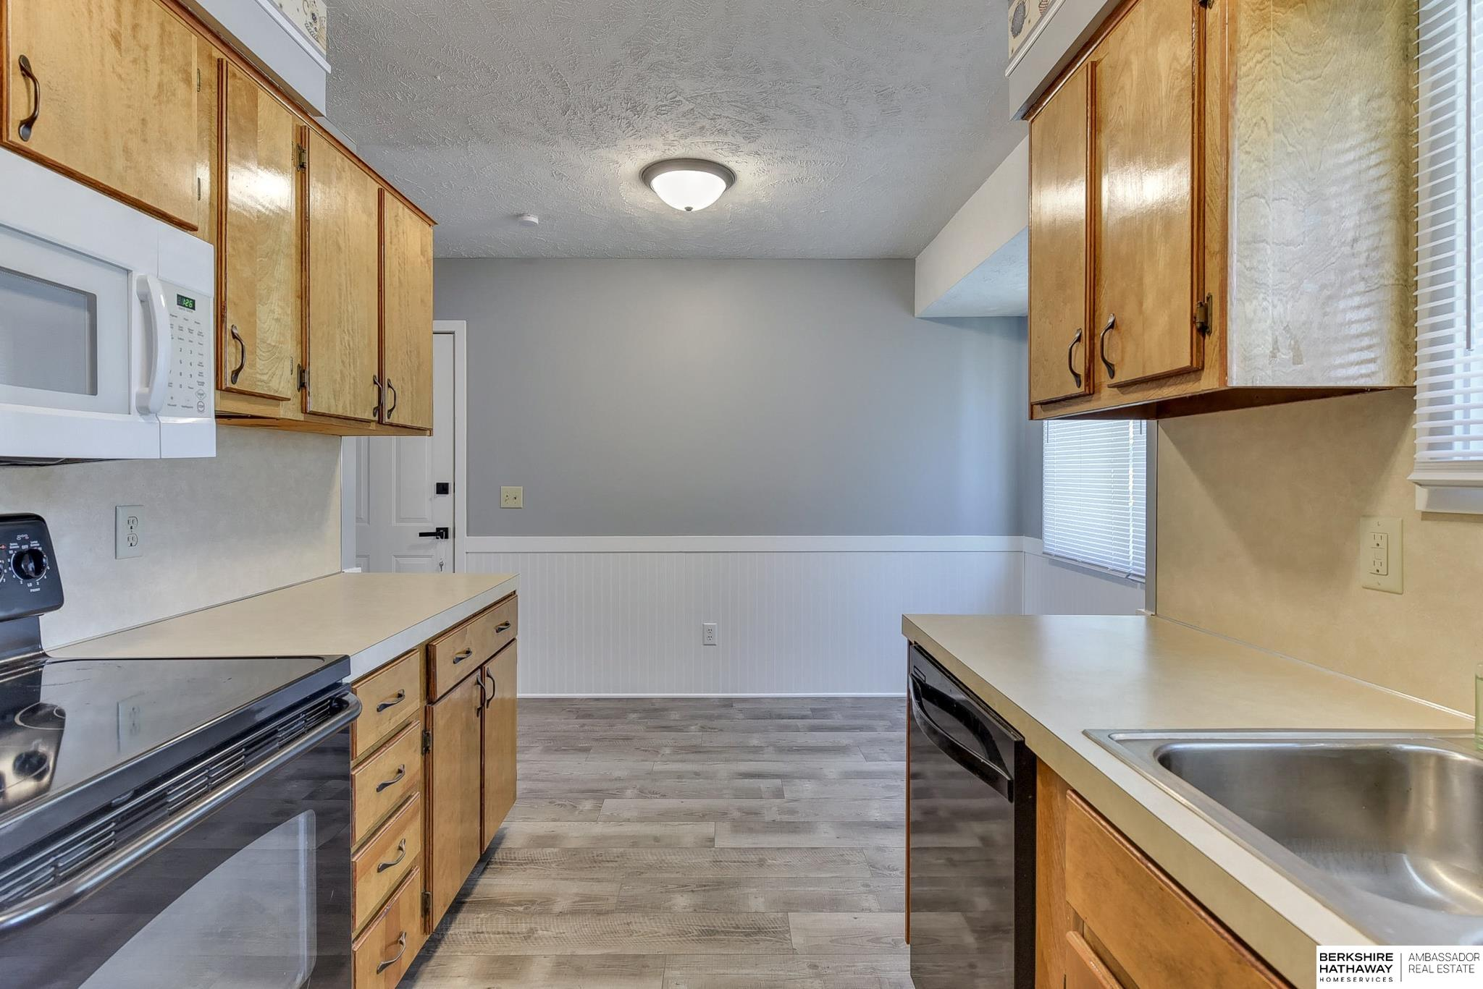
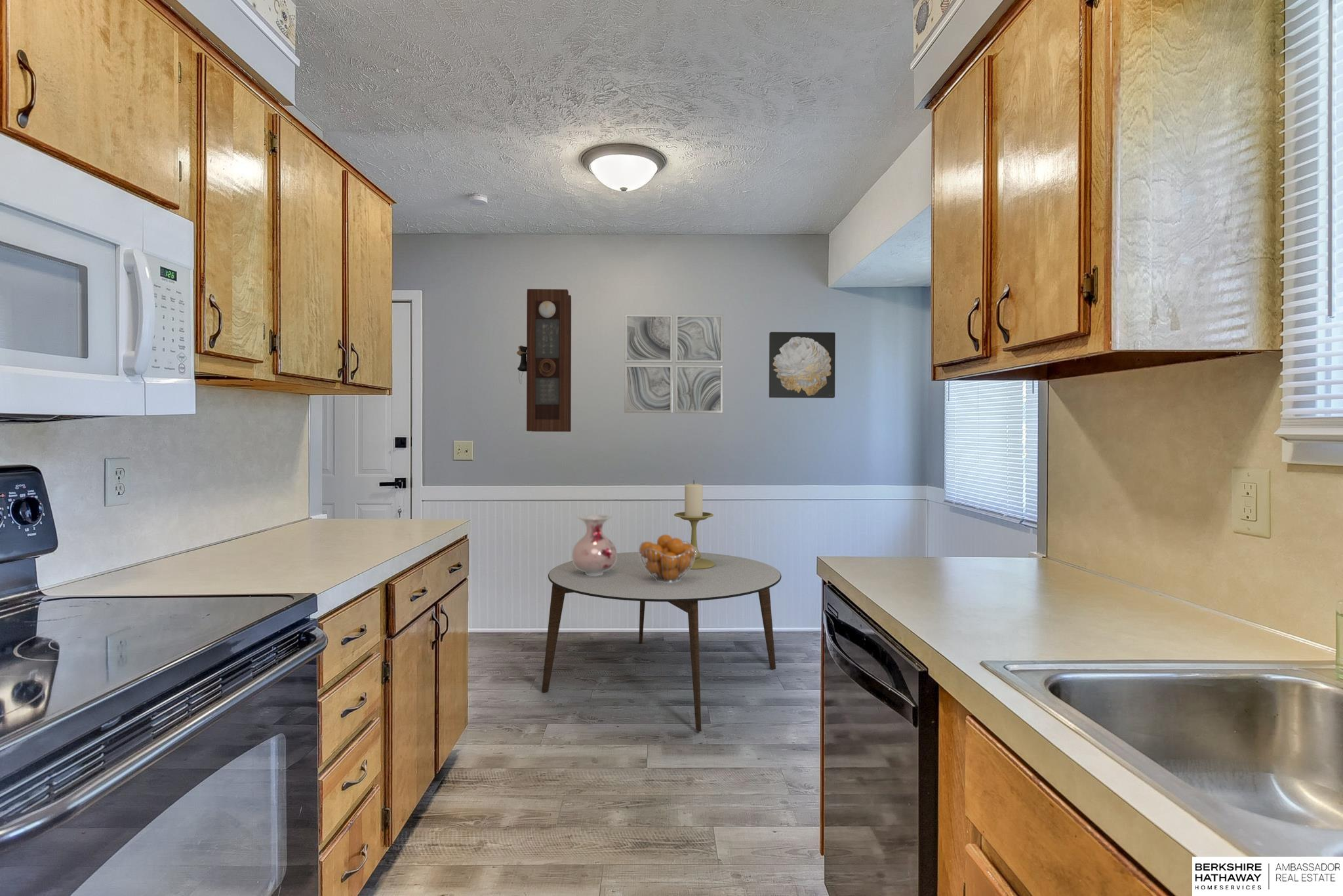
+ wall art [624,313,724,414]
+ wall art [769,331,836,399]
+ candle holder [673,480,715,569]
+ pendulum clock [516,288,572,433]
+ fruit basket [638,534,697,583]
+ vase [571,514,617,575]
+ dining table [541,551,782,732]
